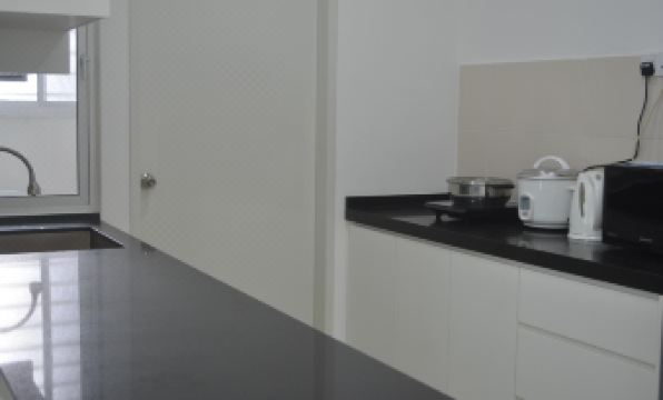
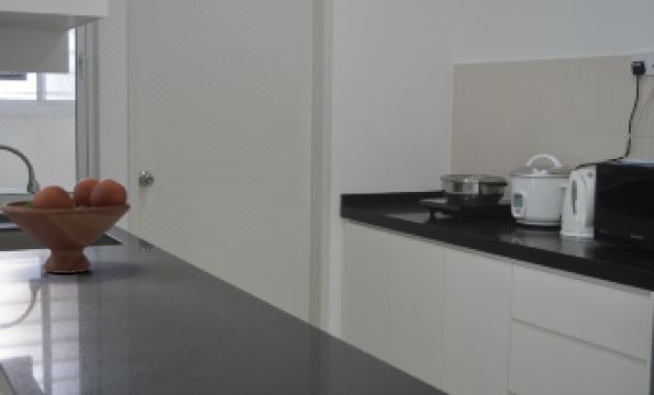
+ fruit bowl [0,177,132,274]
